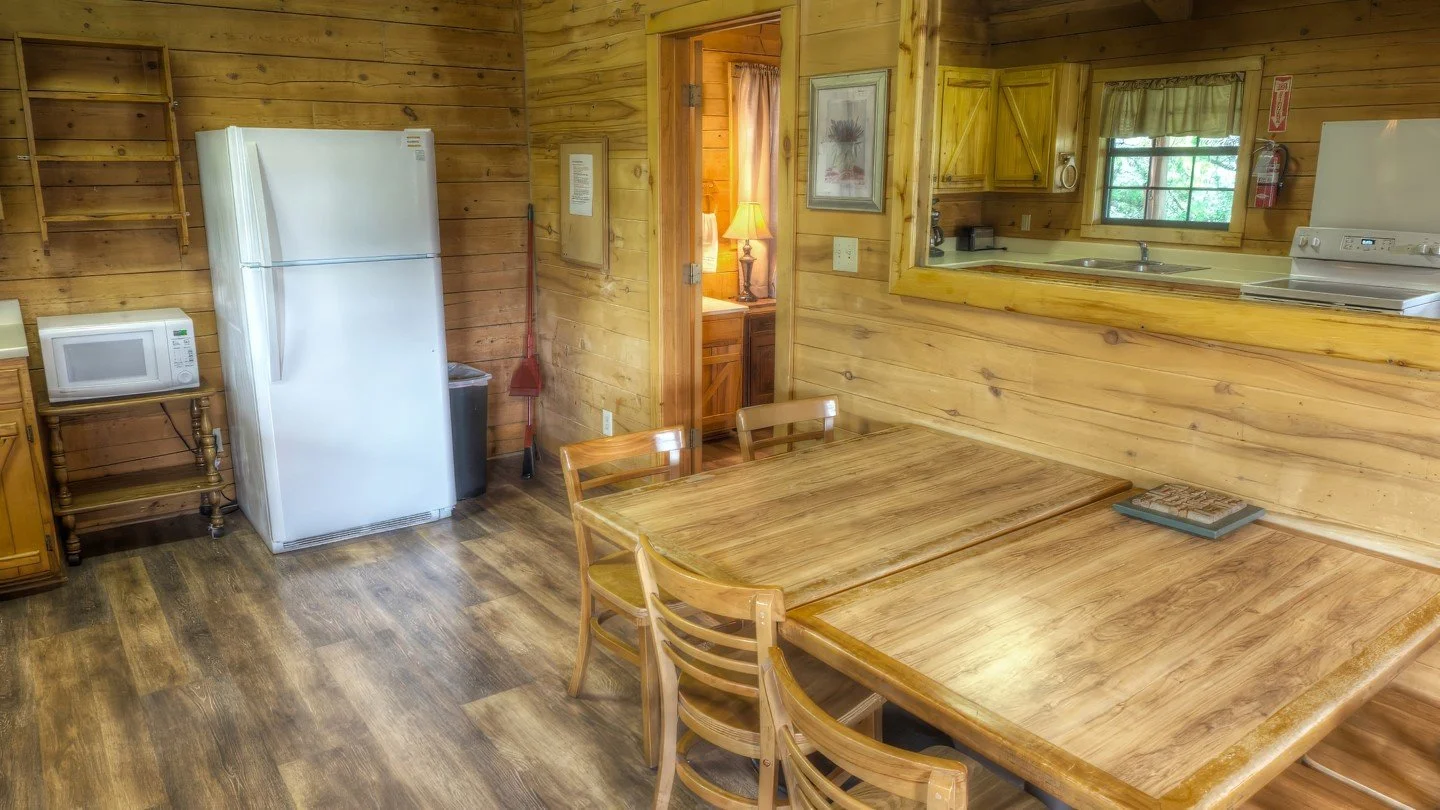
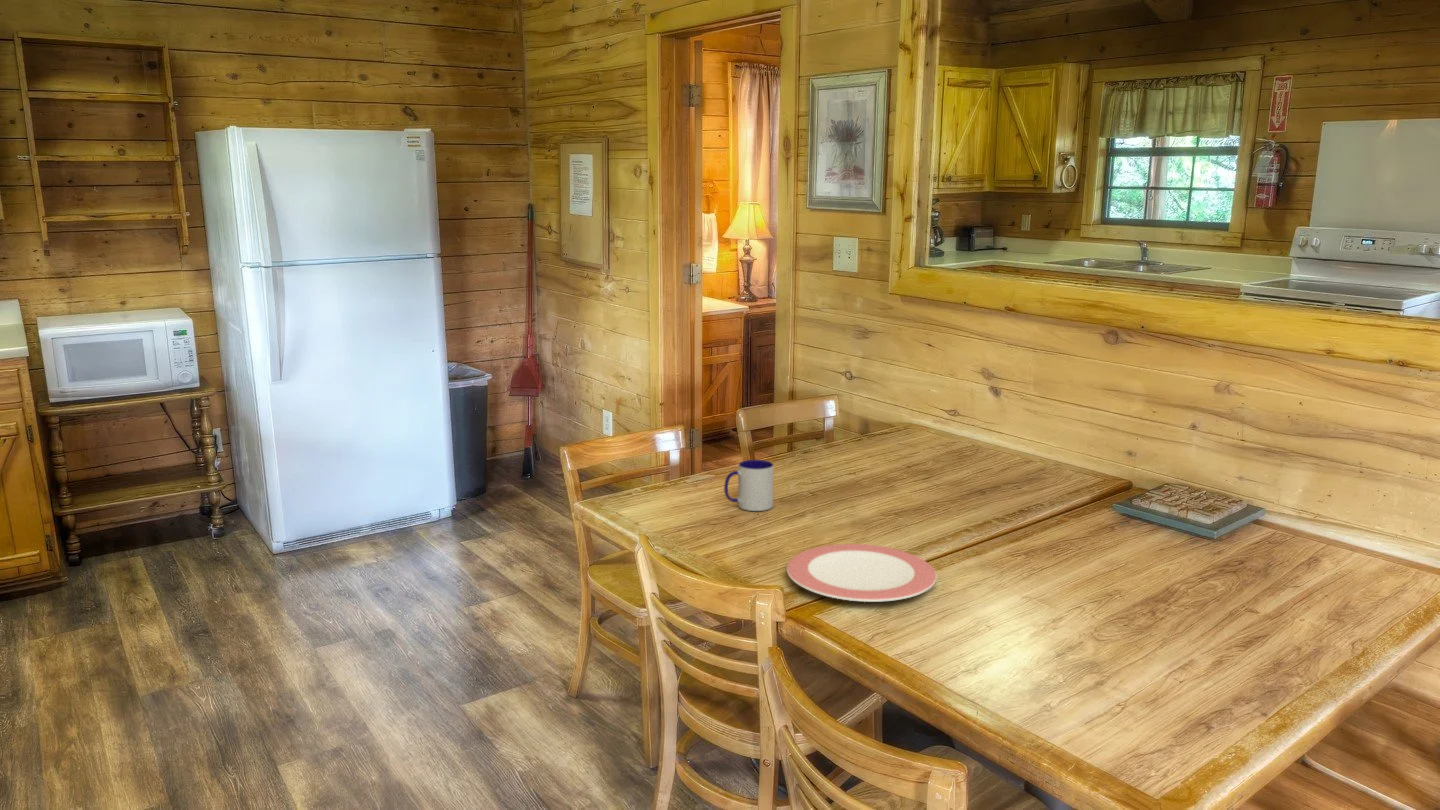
+ plate [786,543,938,603]
+ mug [723,459,775,512]
